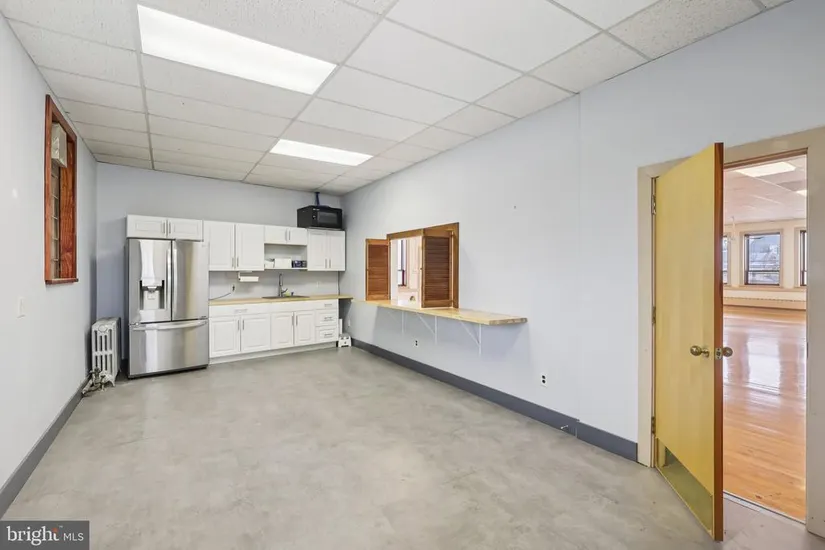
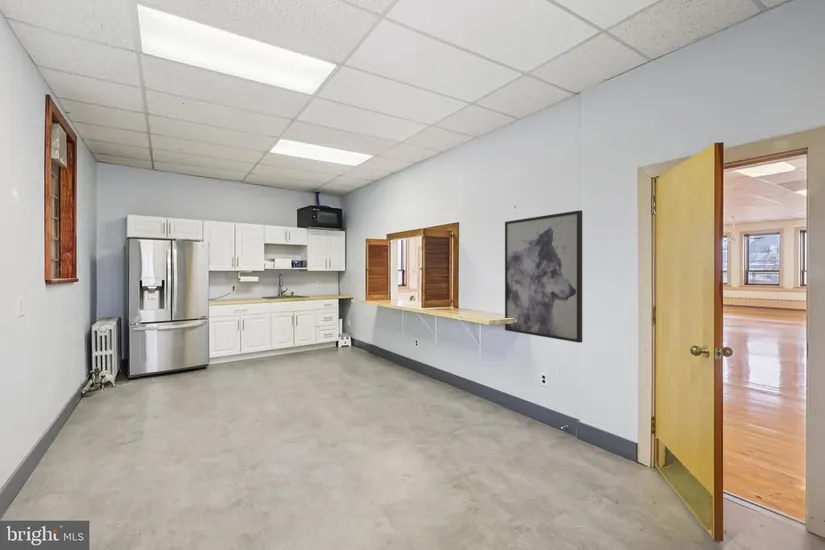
+ wall art [504,209,583,344]
